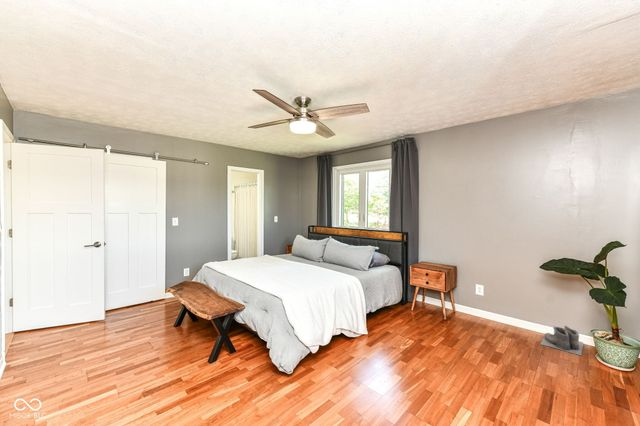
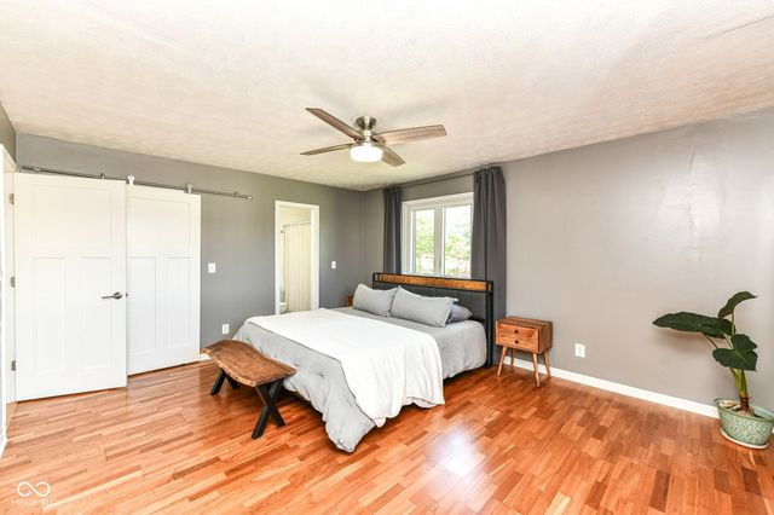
- boots [540,325,584,356]
